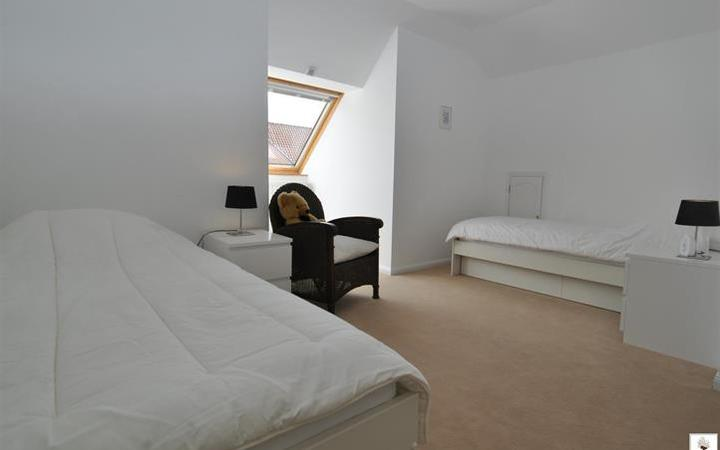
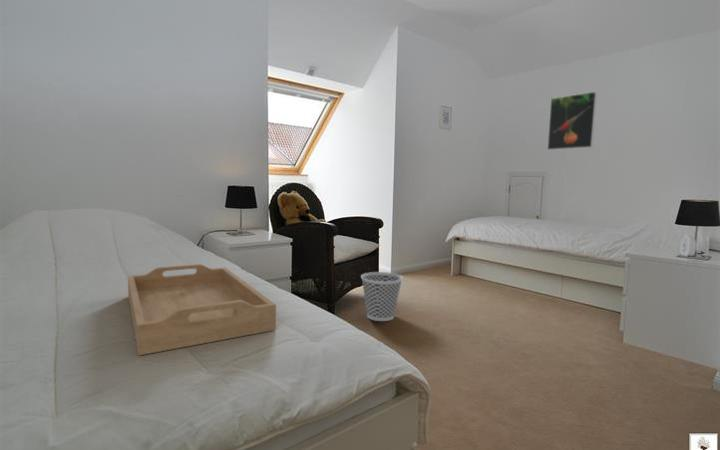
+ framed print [546,90,598,151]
+ serving tray [127,263,277,357]
+ wastebasket [360,271,404,322]
